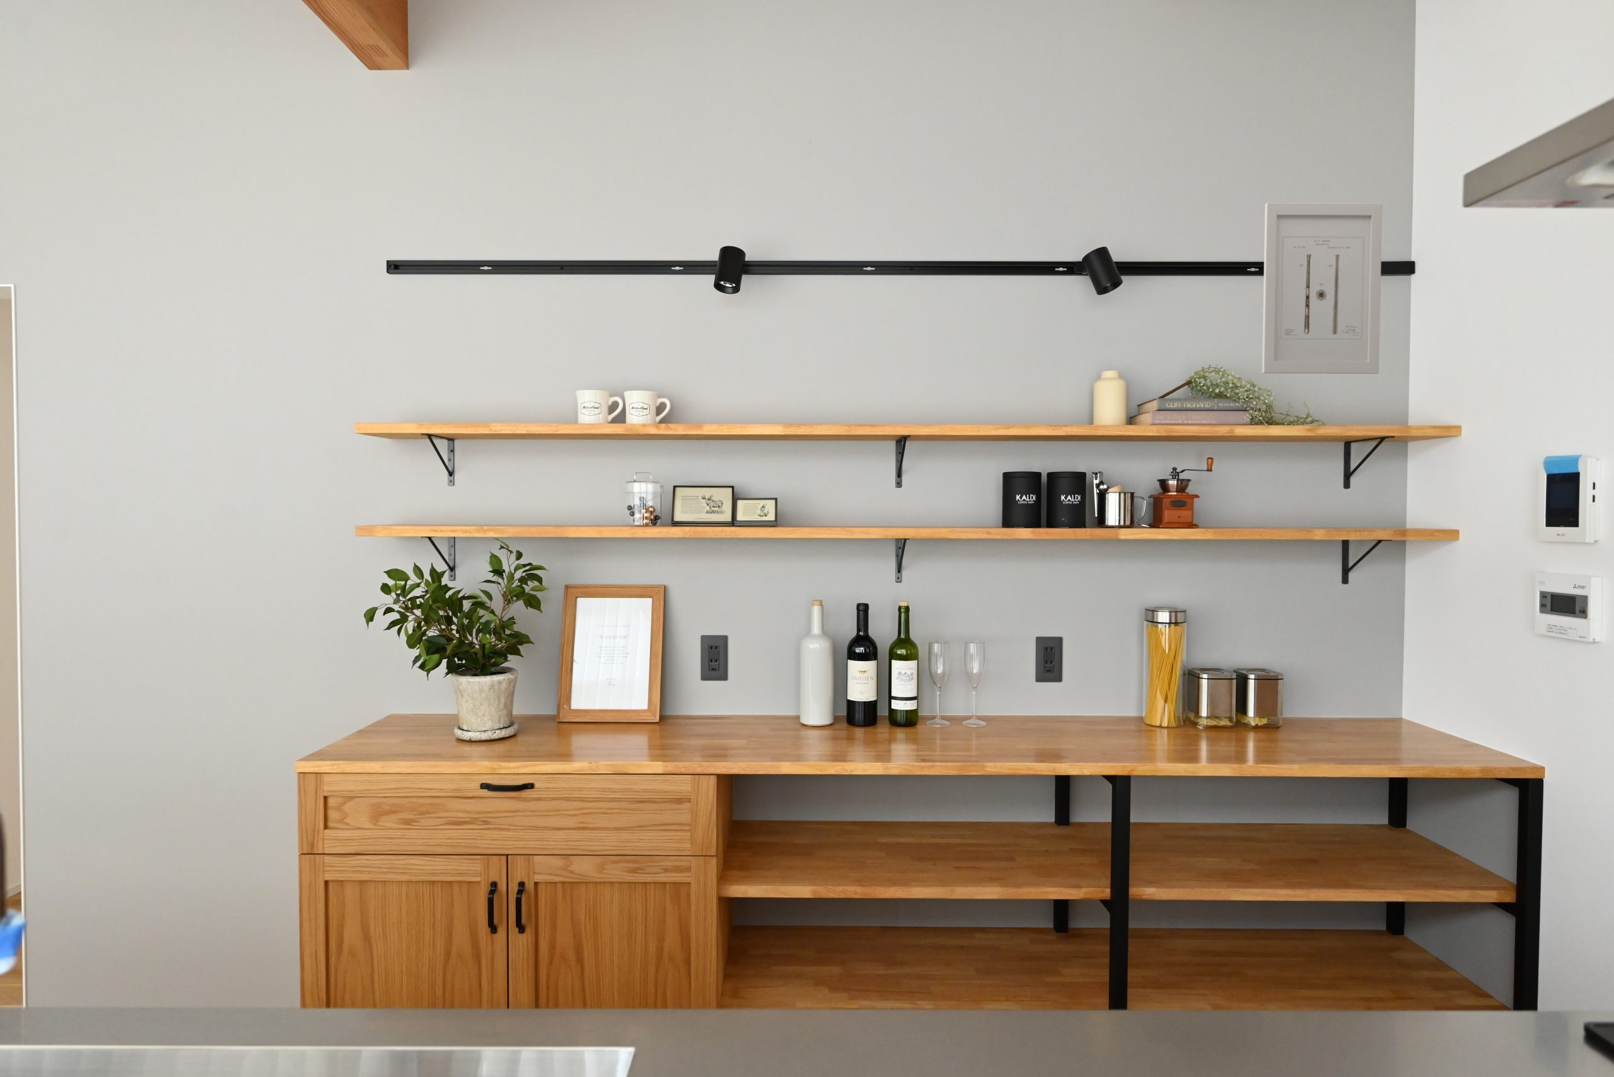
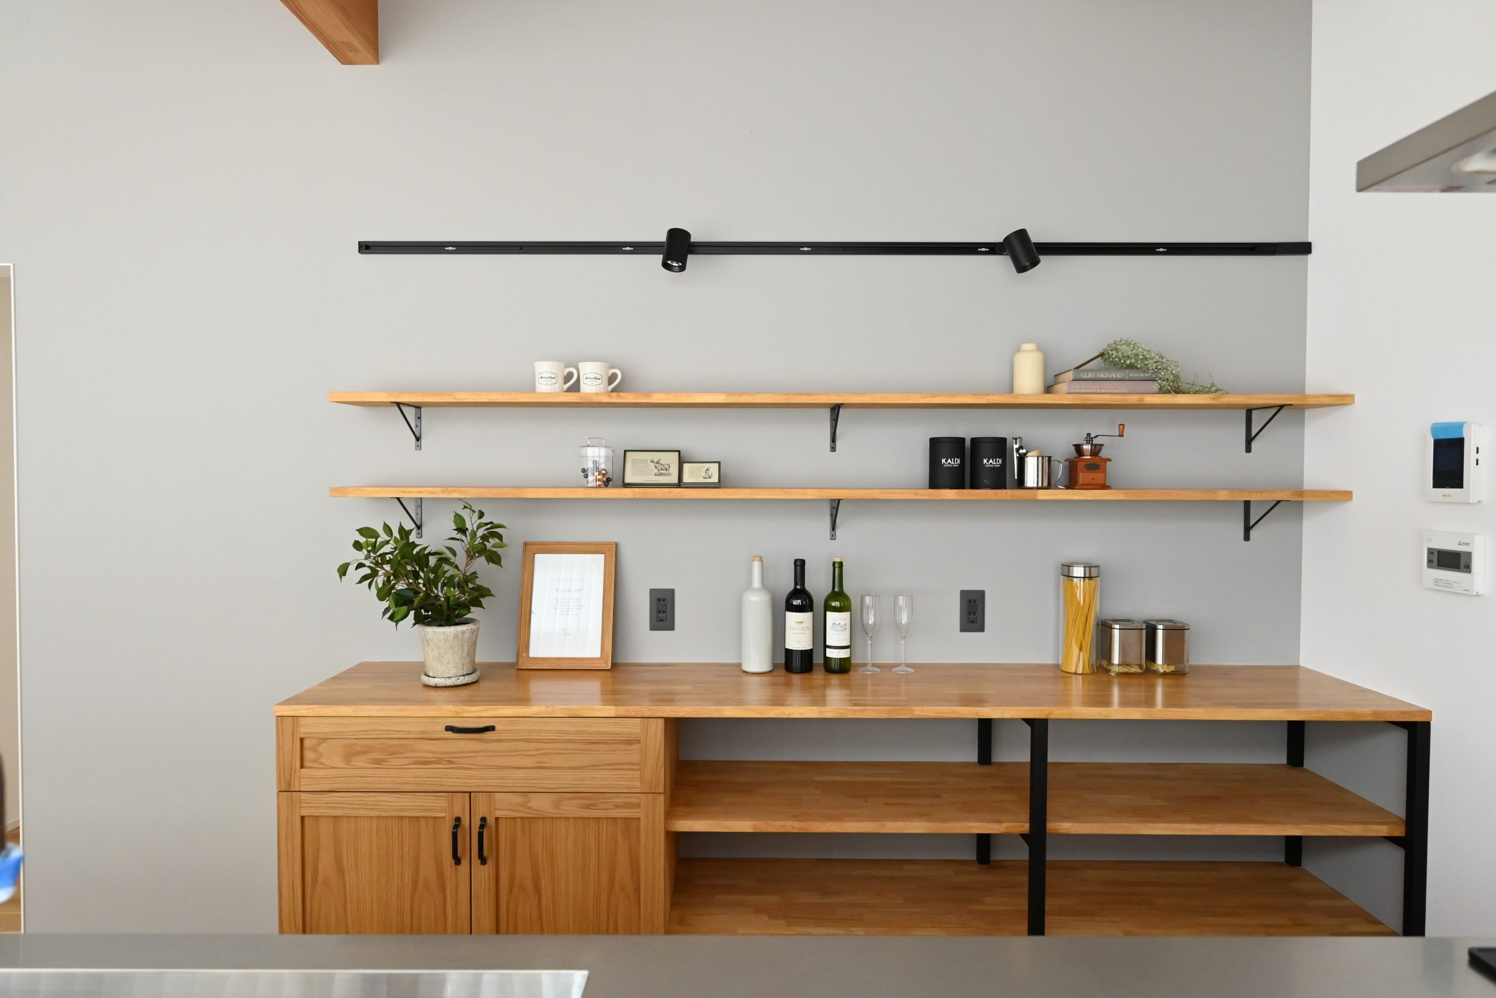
- wall art [1262,202,1383,374]
